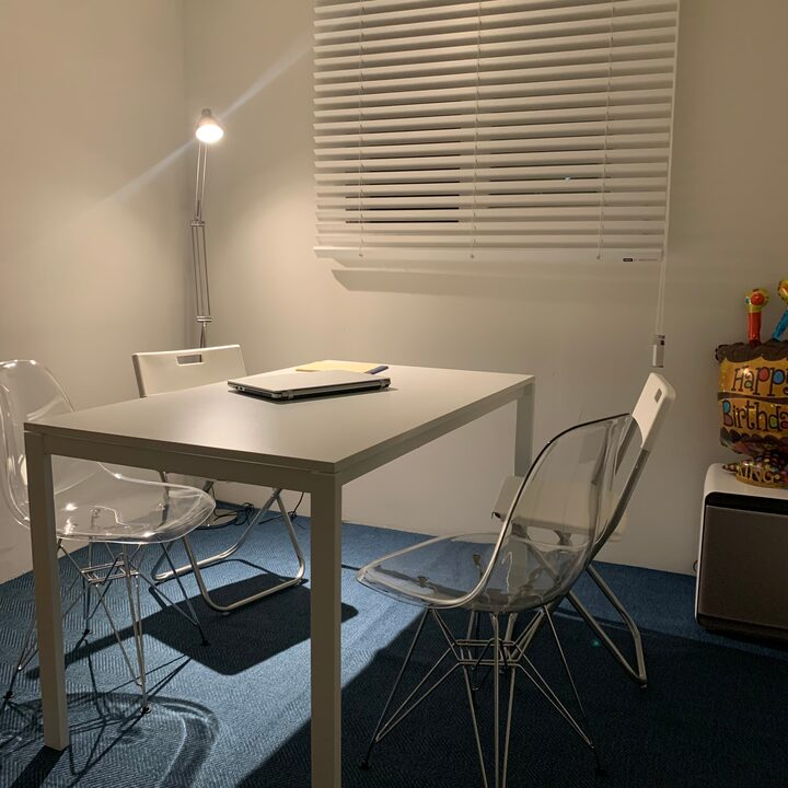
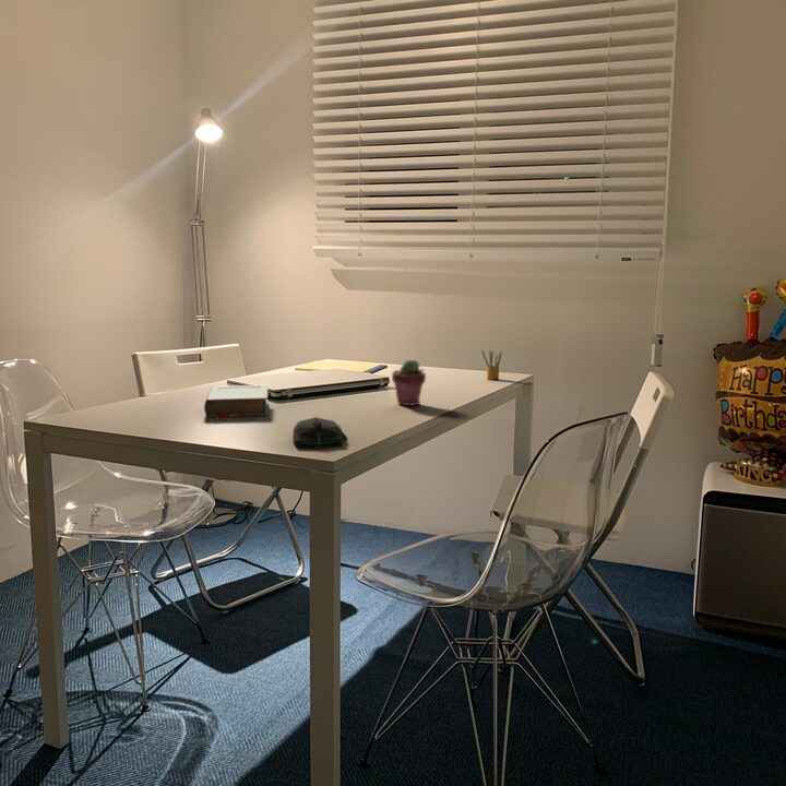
+ pencil box [480,349,503,381]
+ book [203,384,269,421]
+ computer mouse [291,416,348,450]
+ potted succulent [391,358,427,406]
